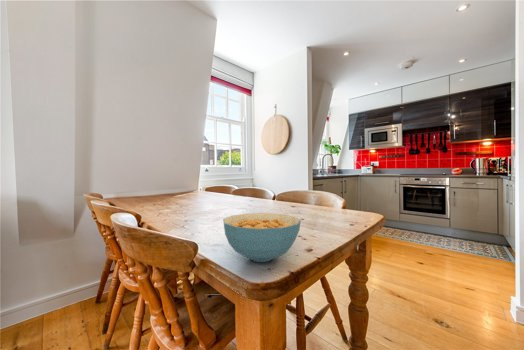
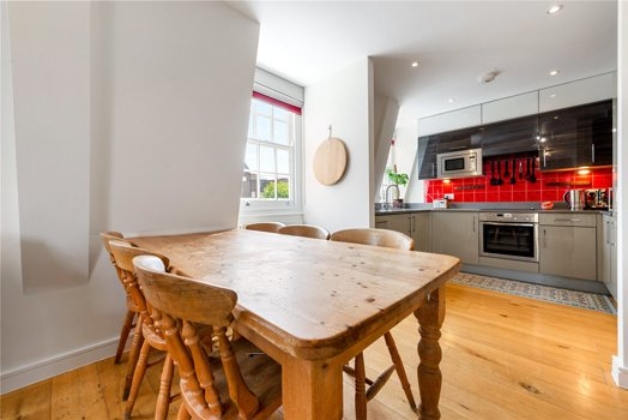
- cereal bowl [222,212,302,263]
